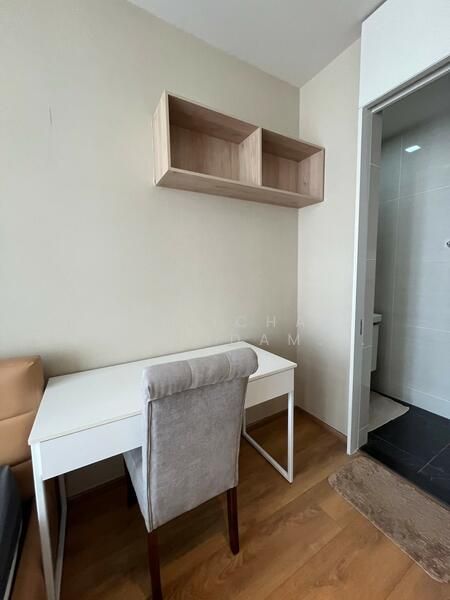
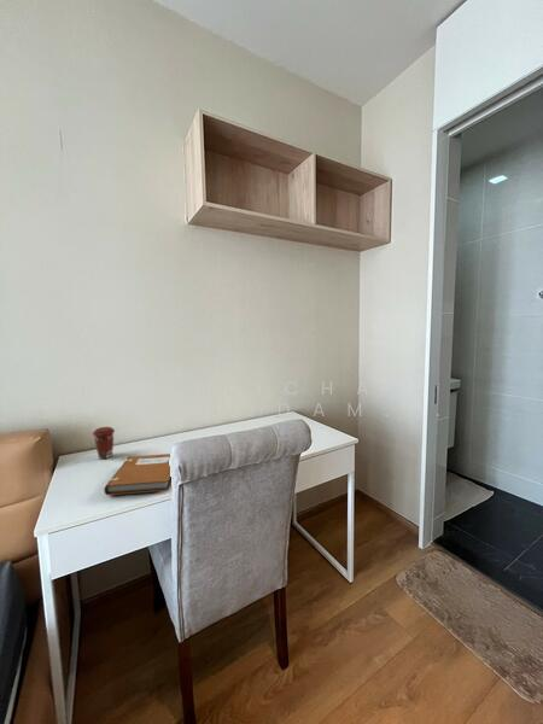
+ coffee cup [92,426,116,460]
+ notebook [103,453,173,496]
